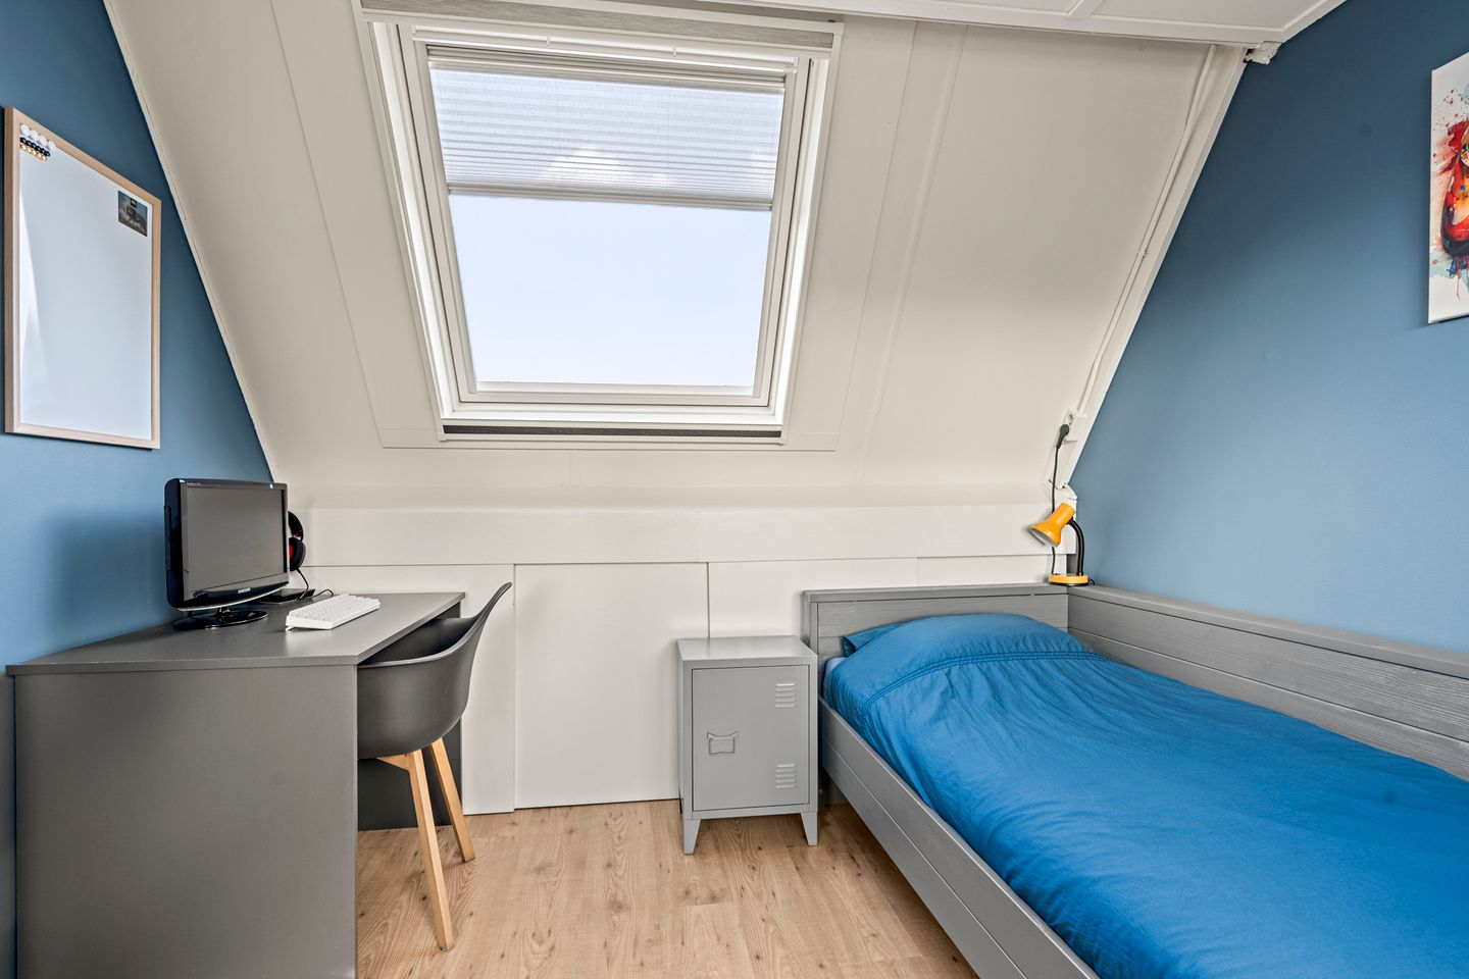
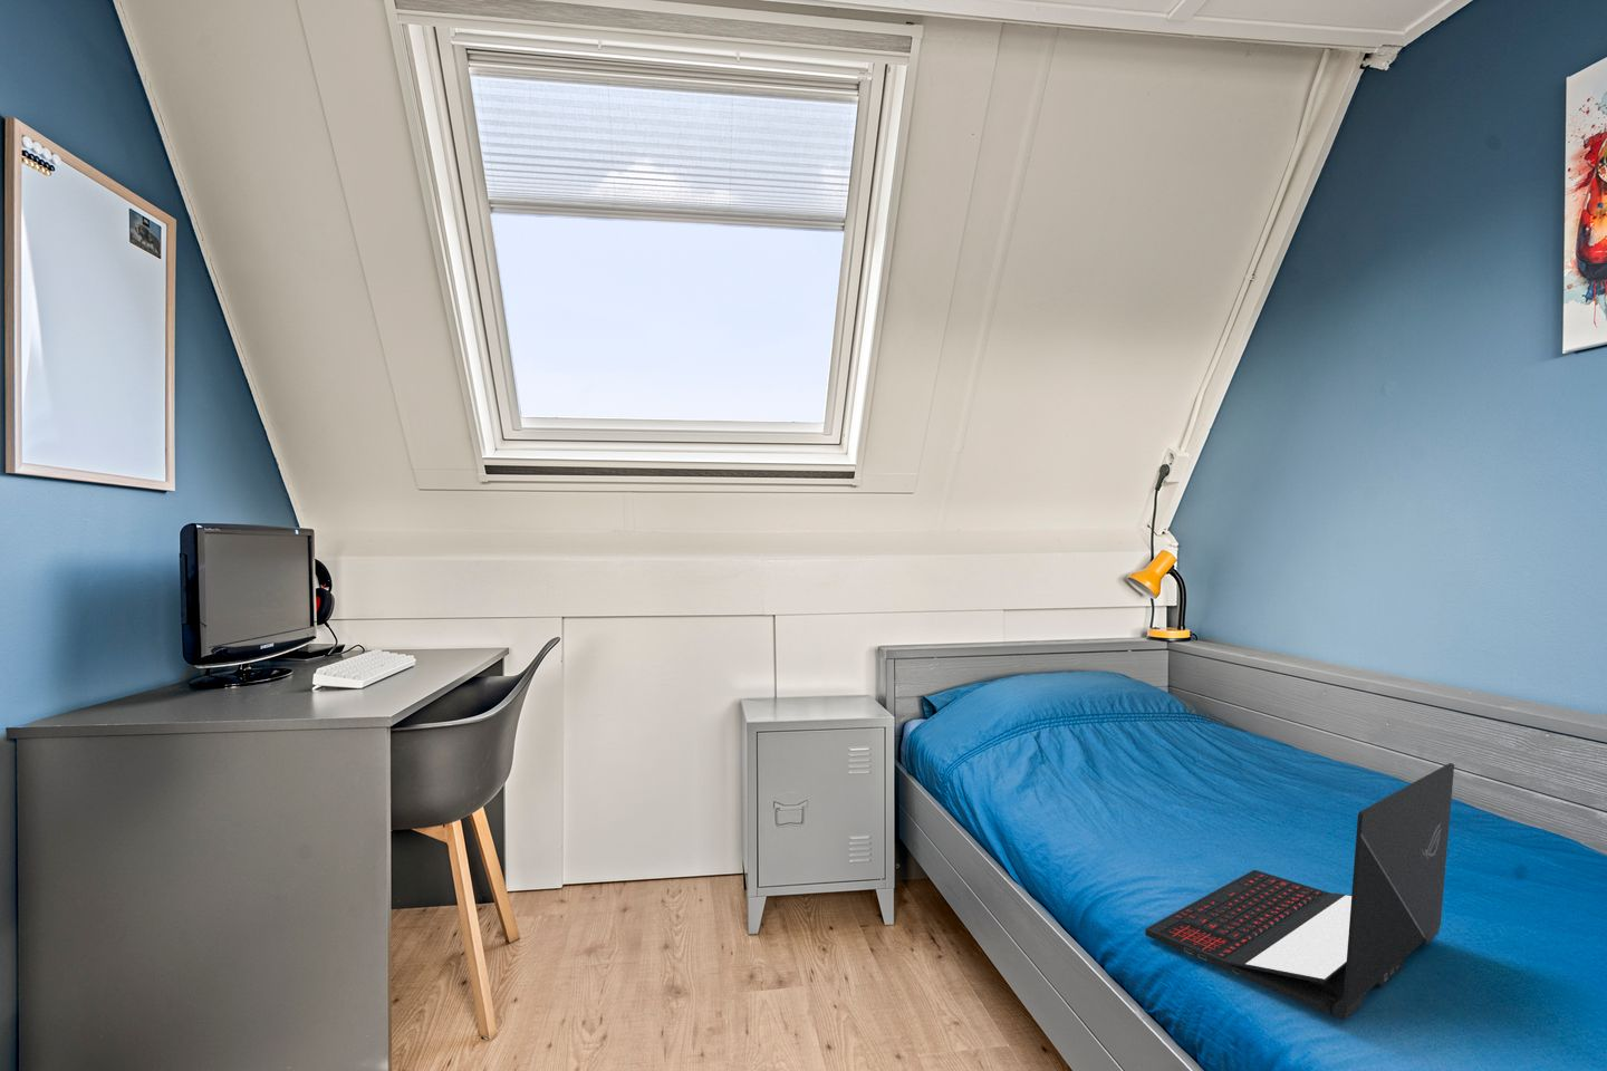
+ laptop [1144,761,1455,1021]
